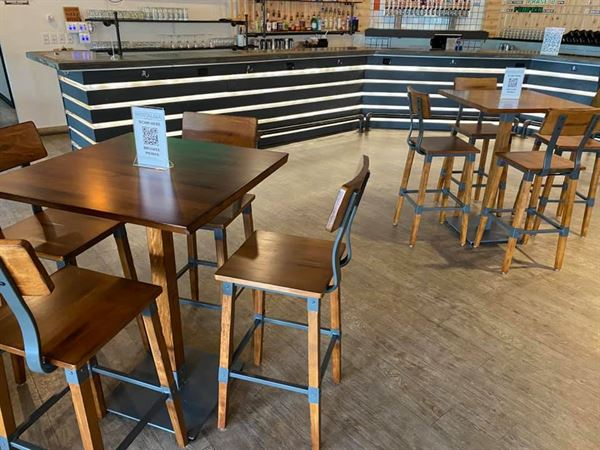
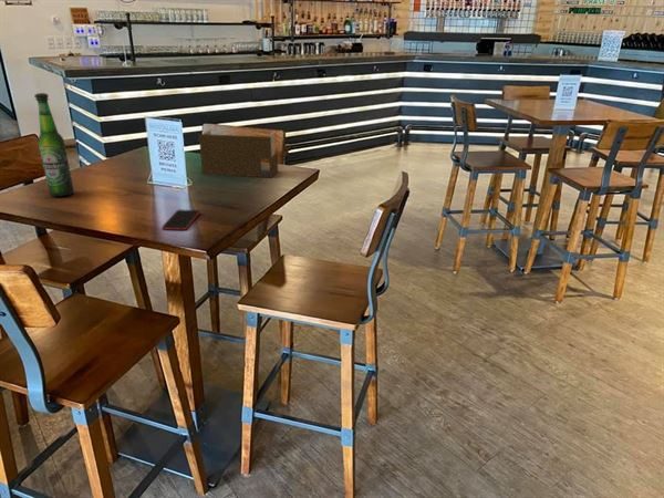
+ beer bottle [33,92,75,198]
+ smartphone [160,208,201,231]
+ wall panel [198,128,279,179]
